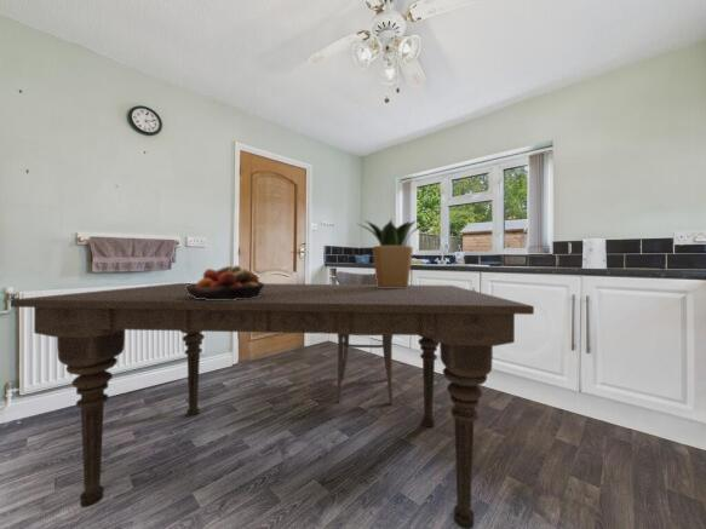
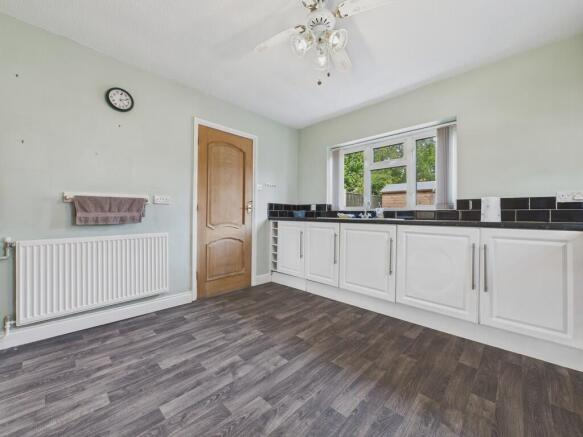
- dining table [10,282,535,529]
- fruit bowl [185,264,265,300]
- potted plant [357,218,427,288]
- dining chair [334,270,395,406]
